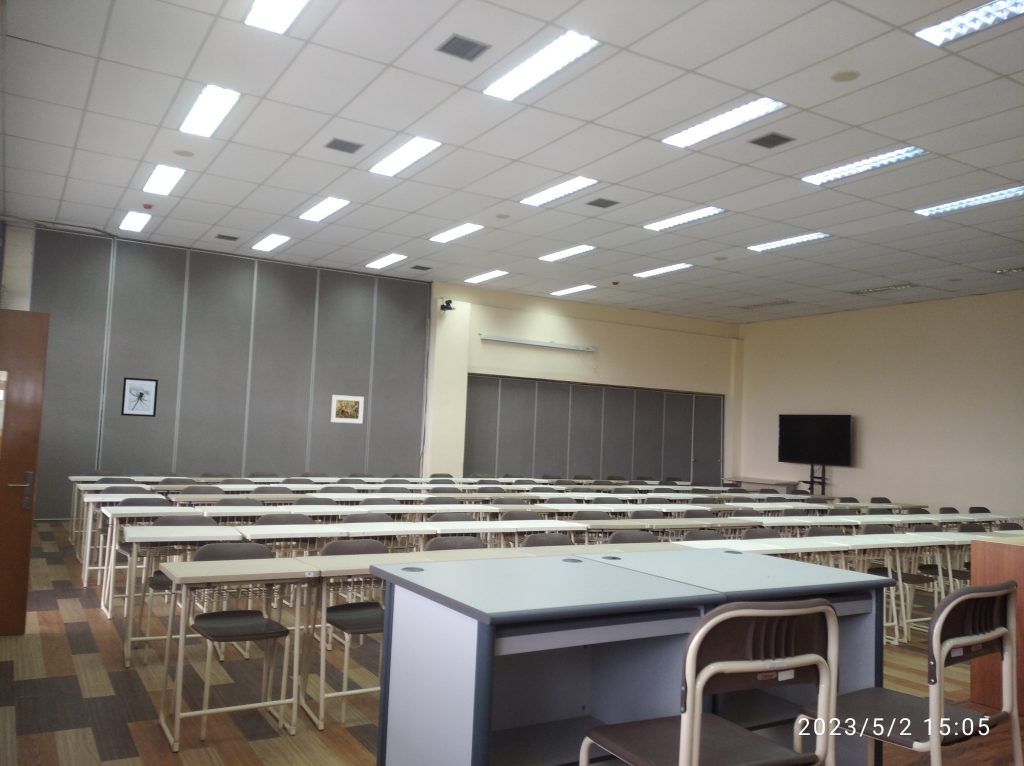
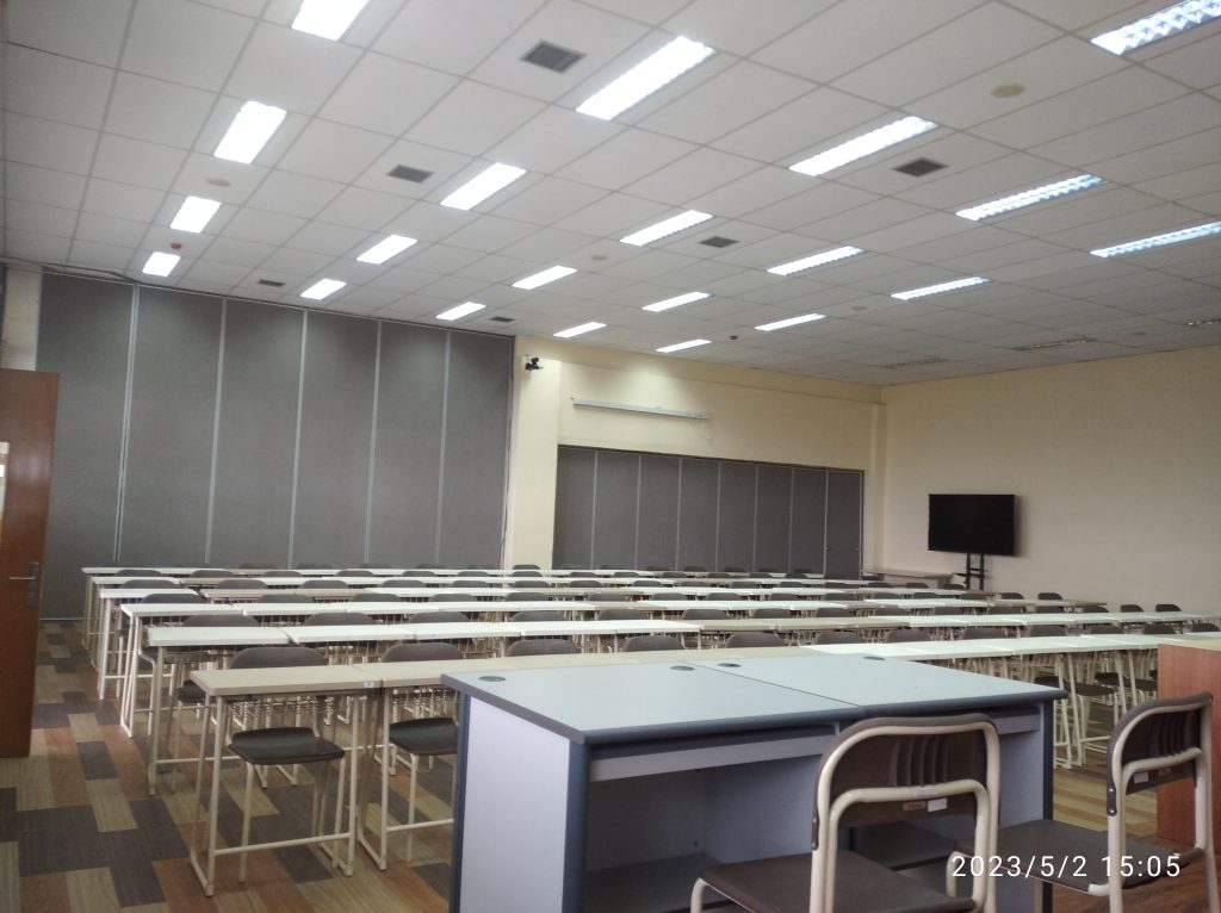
- wall art [120,376,159,418]
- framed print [330,394,365,425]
